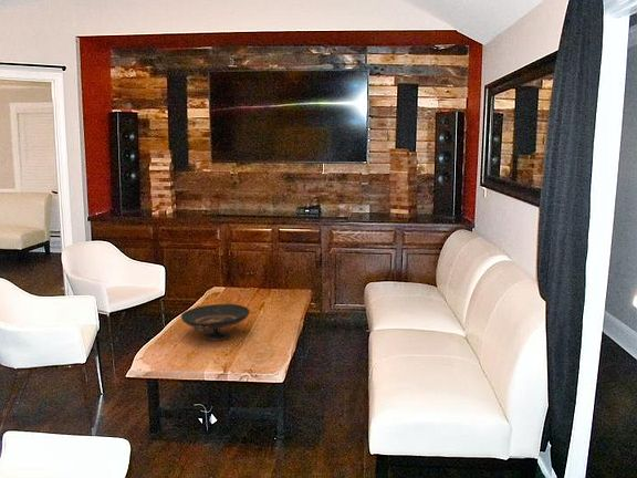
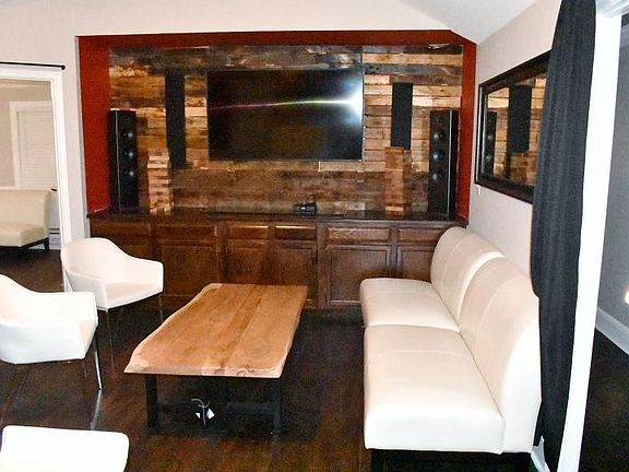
- decorative bowl [180,301,251,342]
